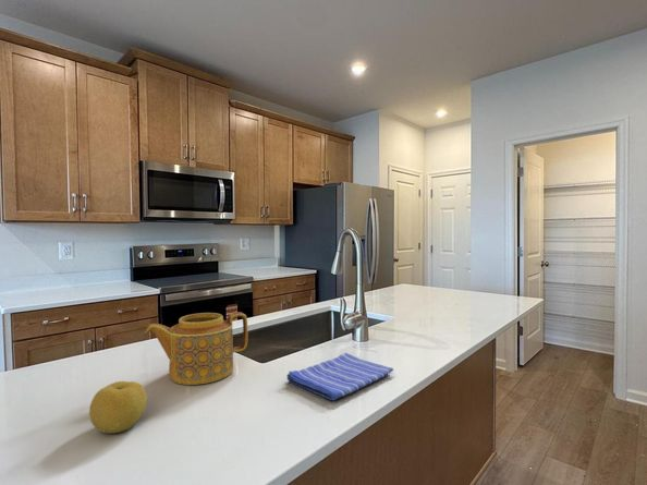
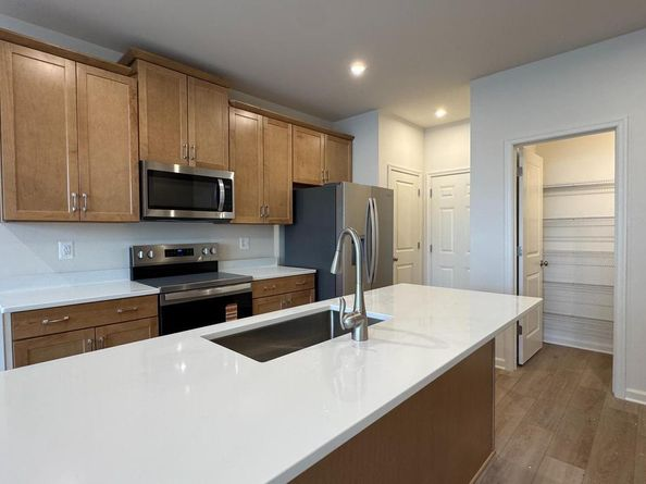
- fruit [88,380,148,435]
- dish towel [285,352,394,401]
- teapot [144,311,248,386]
